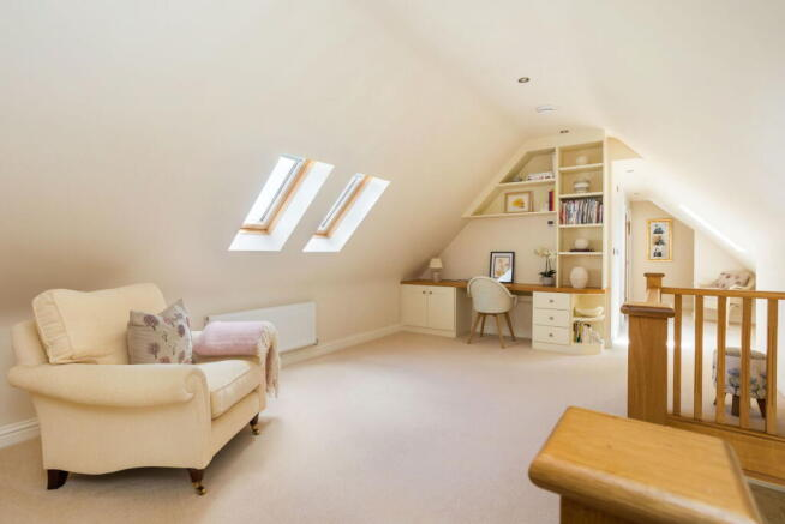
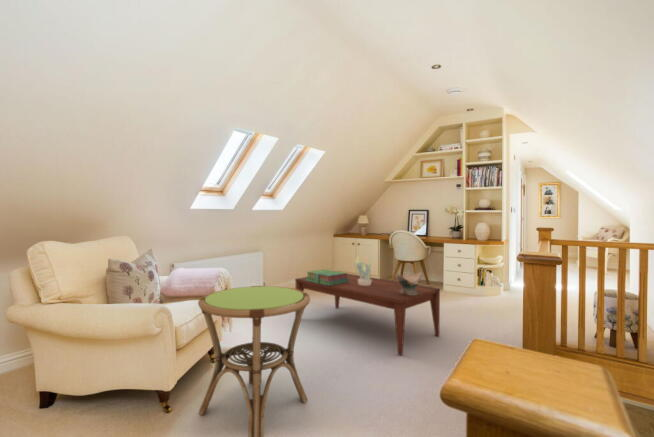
+ side table [197,285,311,437]
+ stack of books [305,268,348,286]
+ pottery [396,271,422,296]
+ potted flower [353,255,372,286]
+ coffee table [294,273,441,356]
